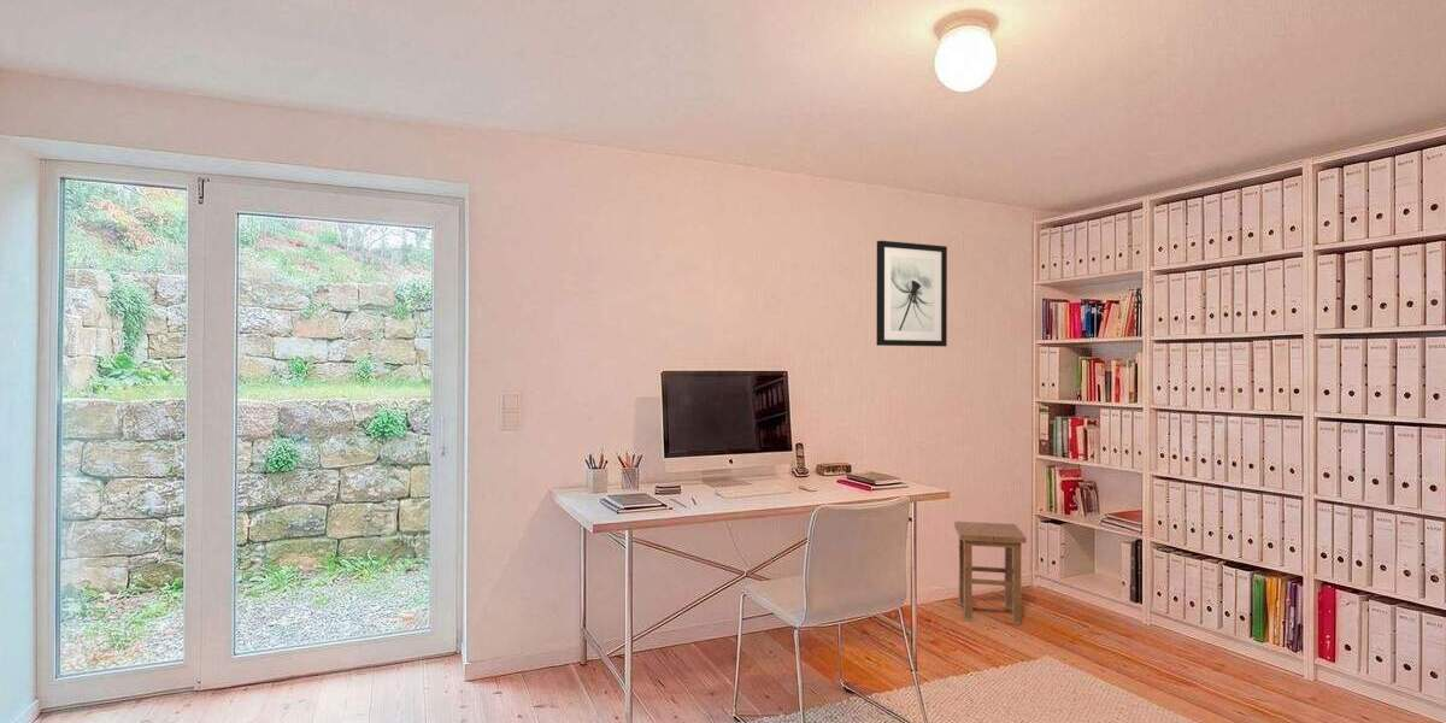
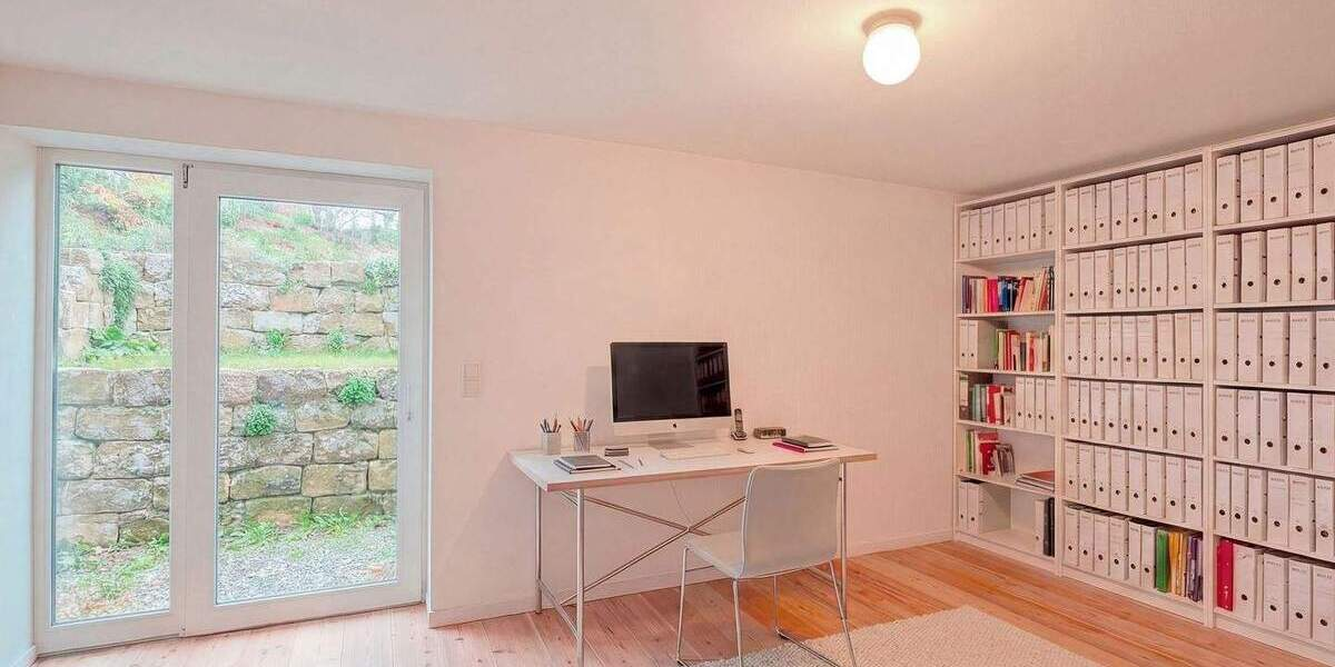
- stool [953,521,1028,625]
- wall art [876,240,948,347]
